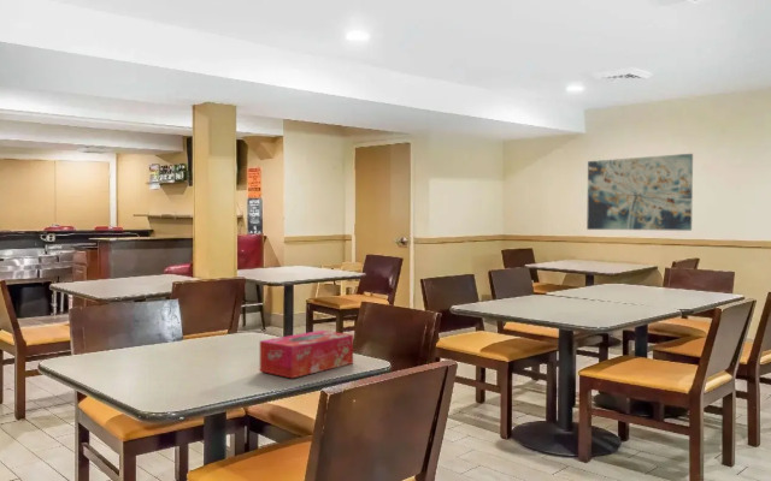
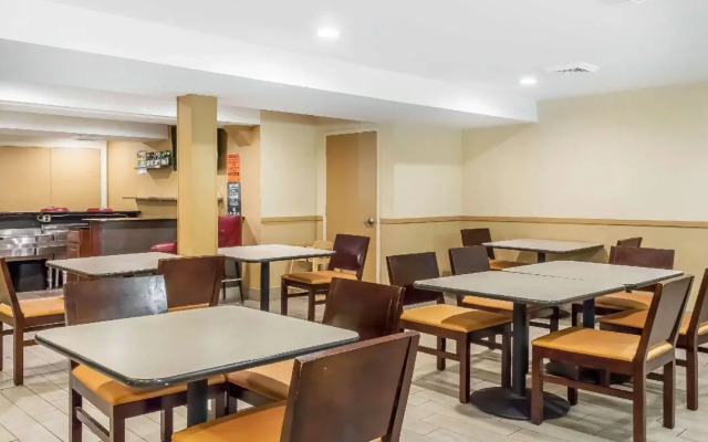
- tissue box [259,329,354,379]
- wall art [585,153,694,232]
